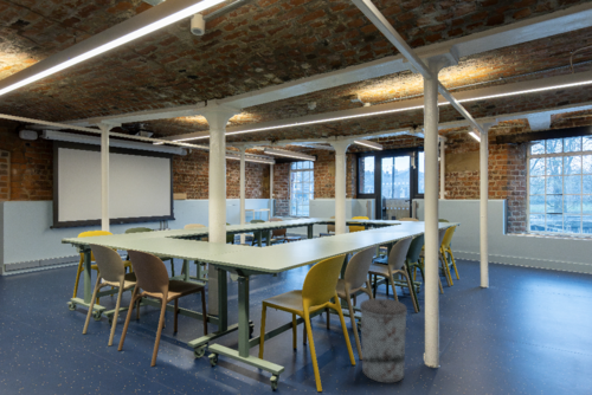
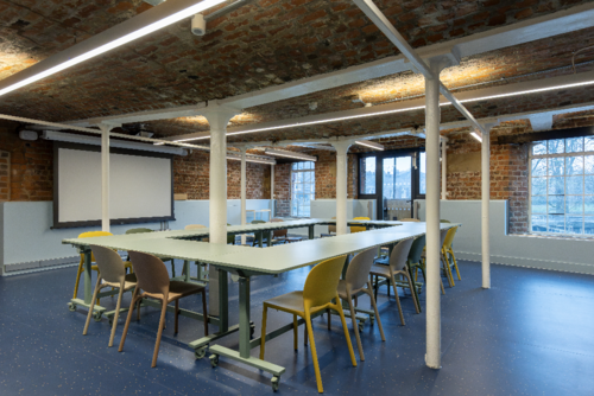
- trash can [359,297,408,384]
